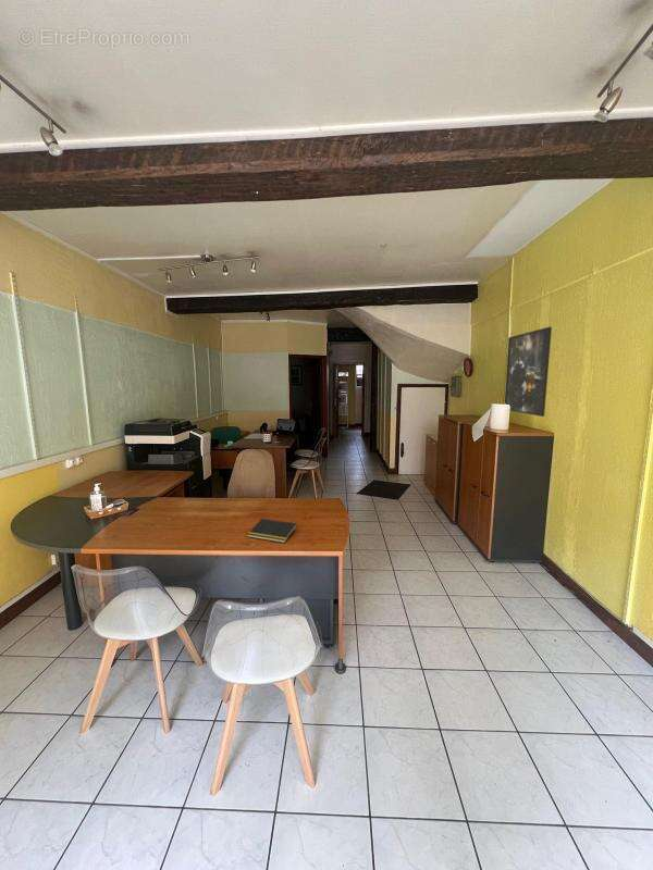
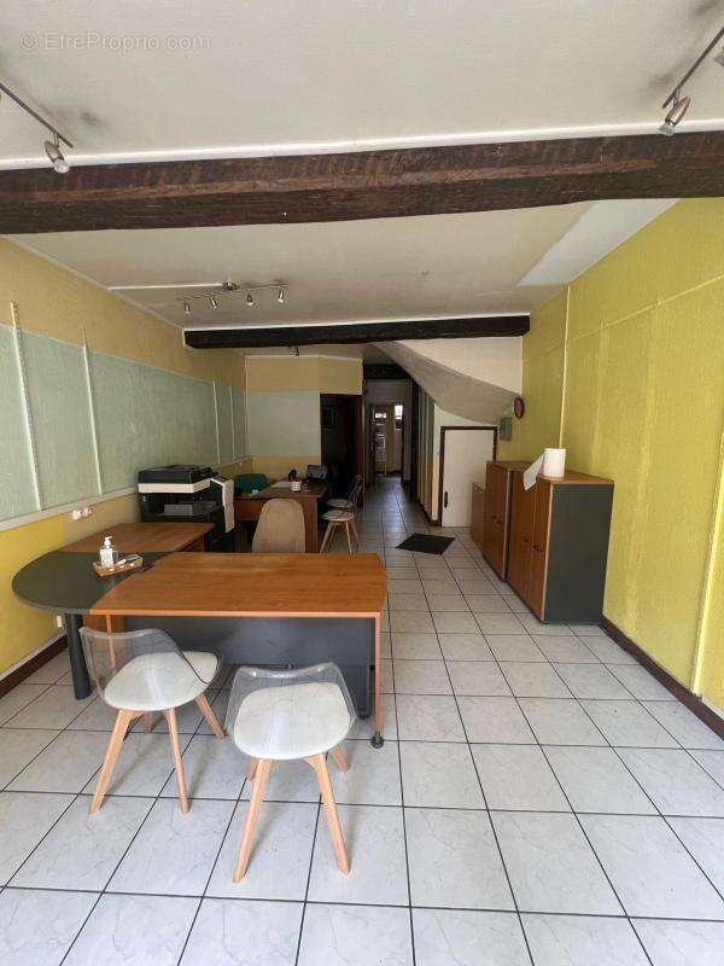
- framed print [503,326,553,418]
- notepad [246,518,298,544]
